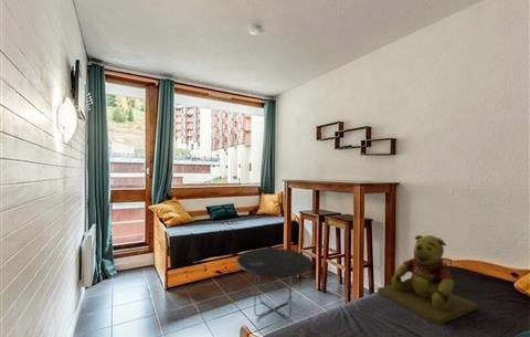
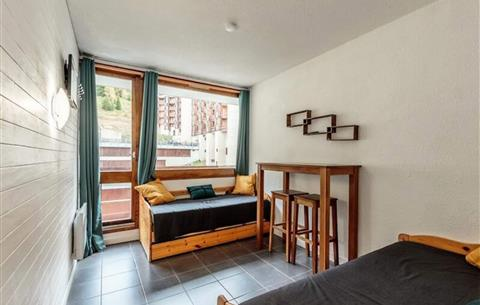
- side table [235,248,314,319]
- teddy bear [377,234,479,327]
